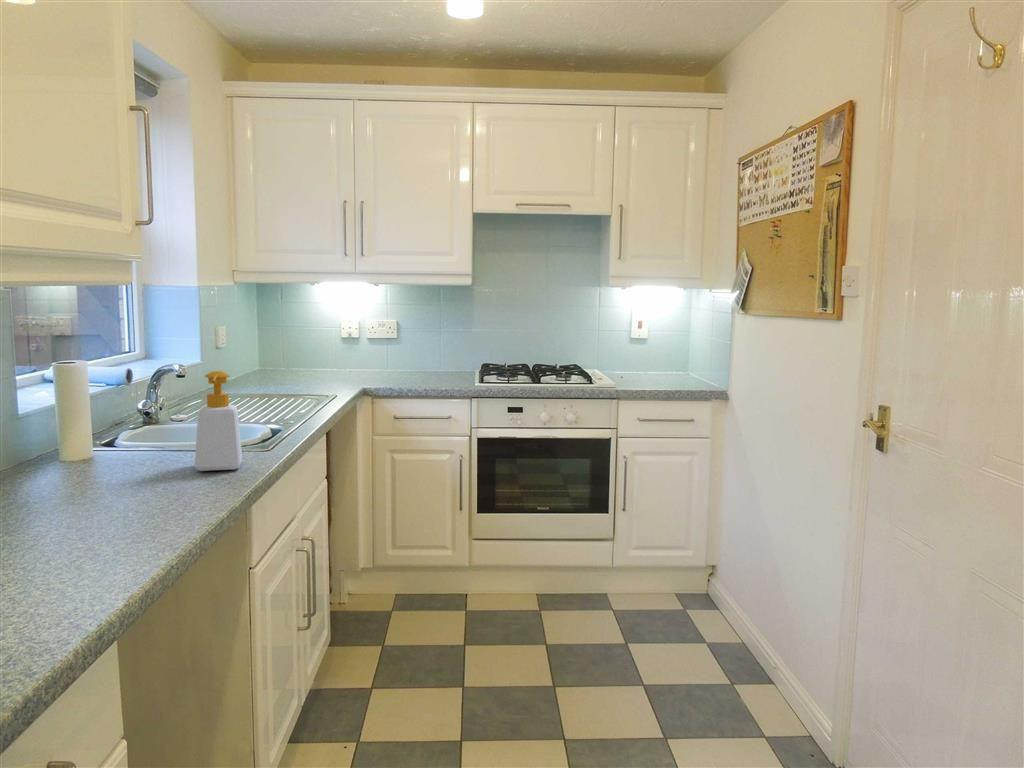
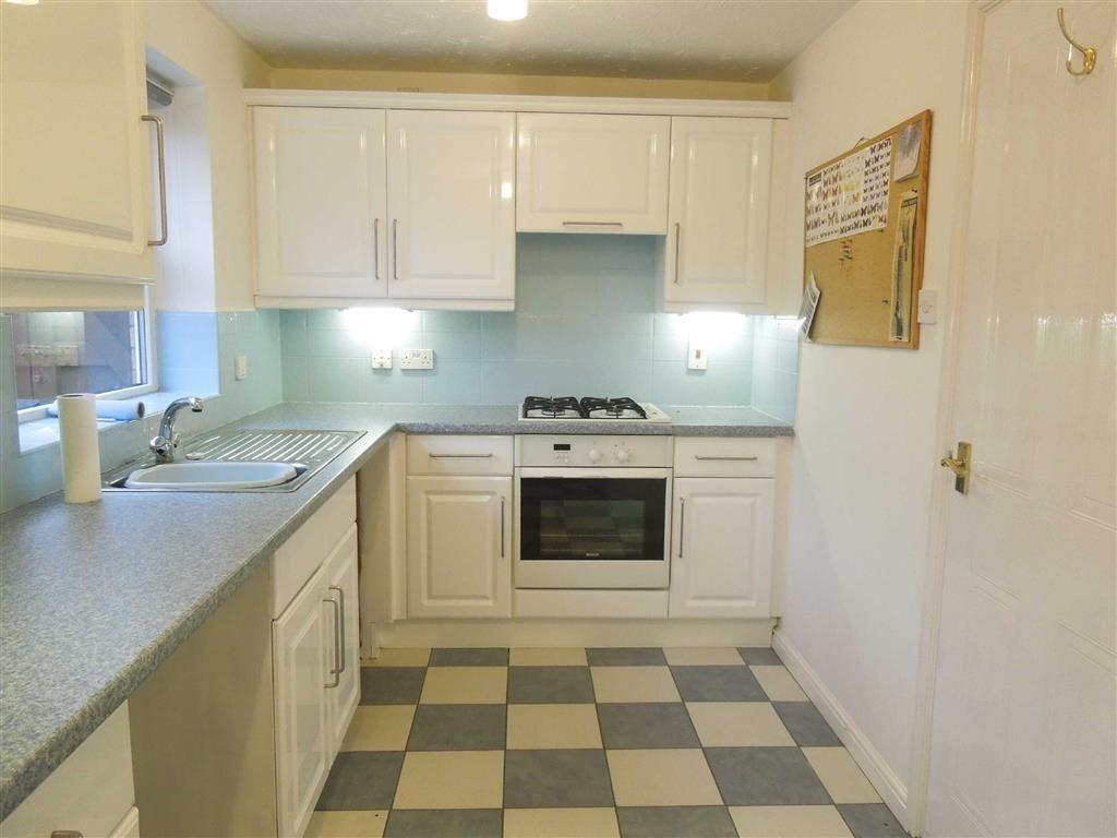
- soap bottle [194,370,243,472]
